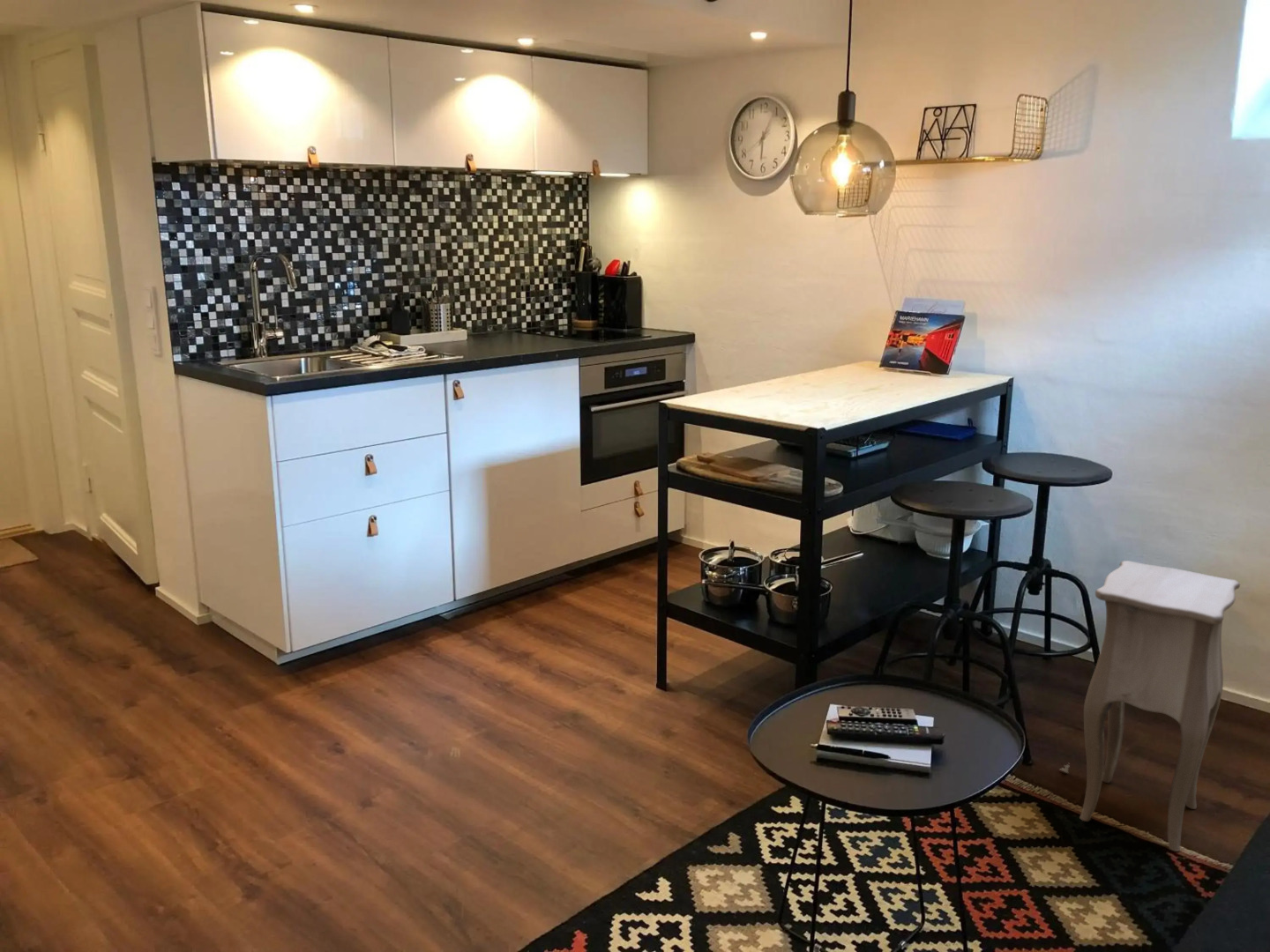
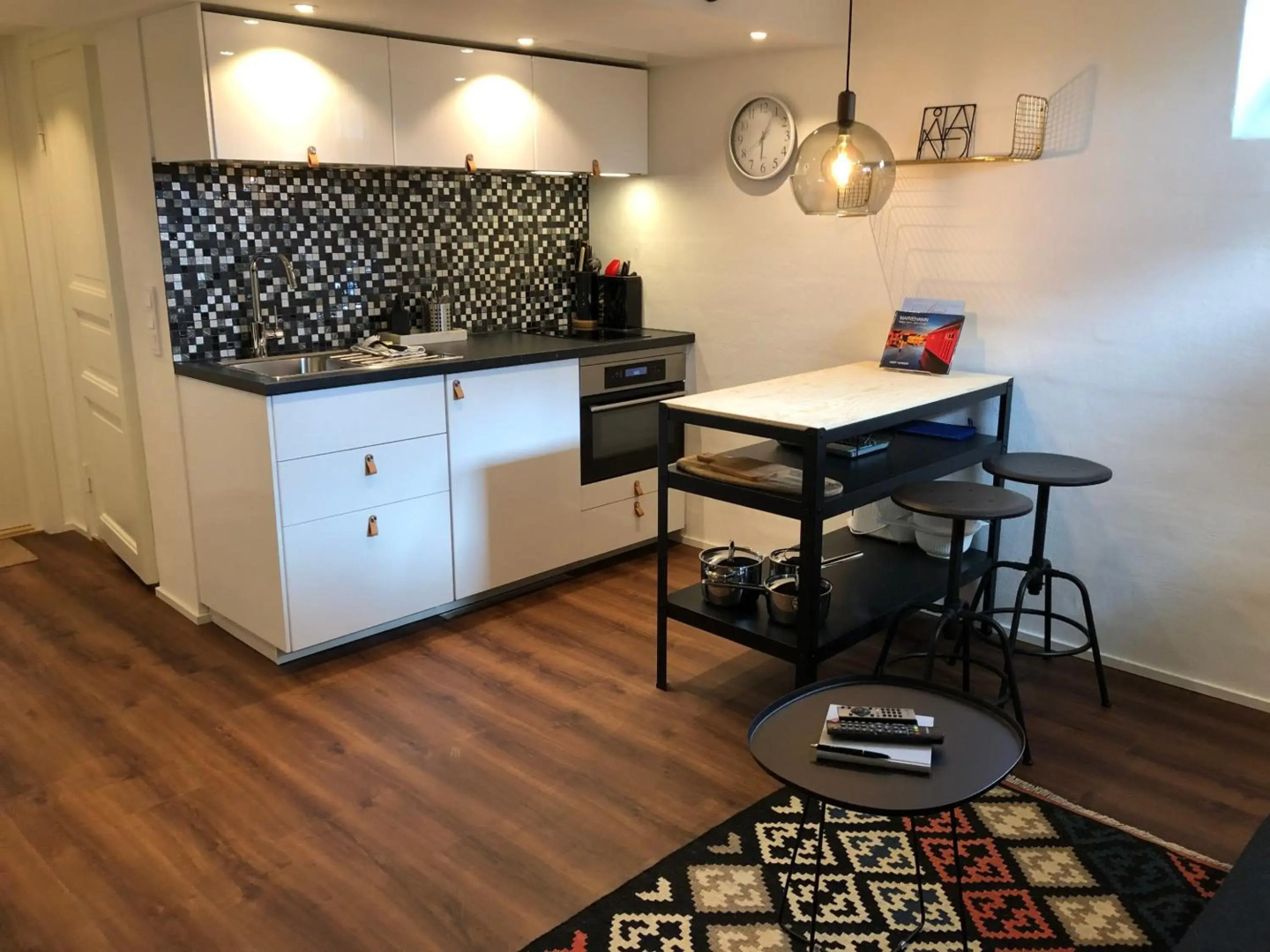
- side table [1058,560,1241,852]
